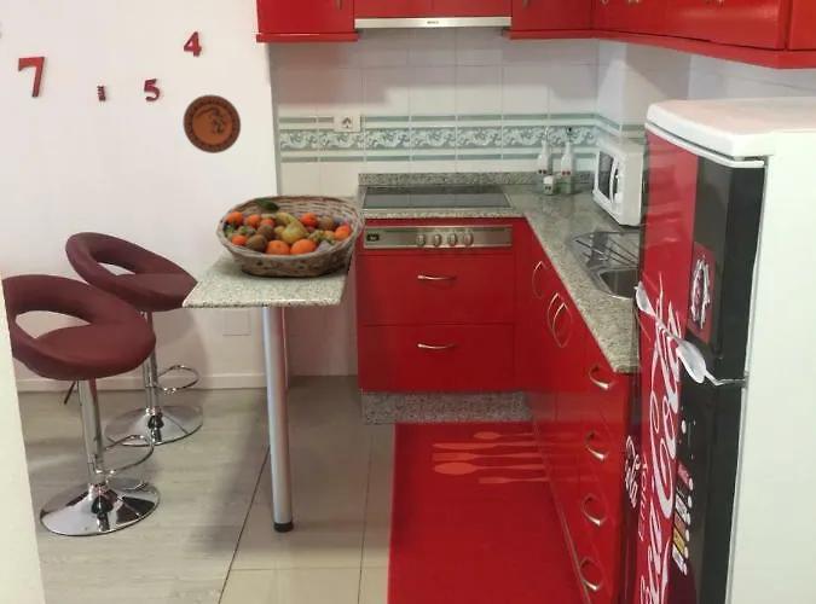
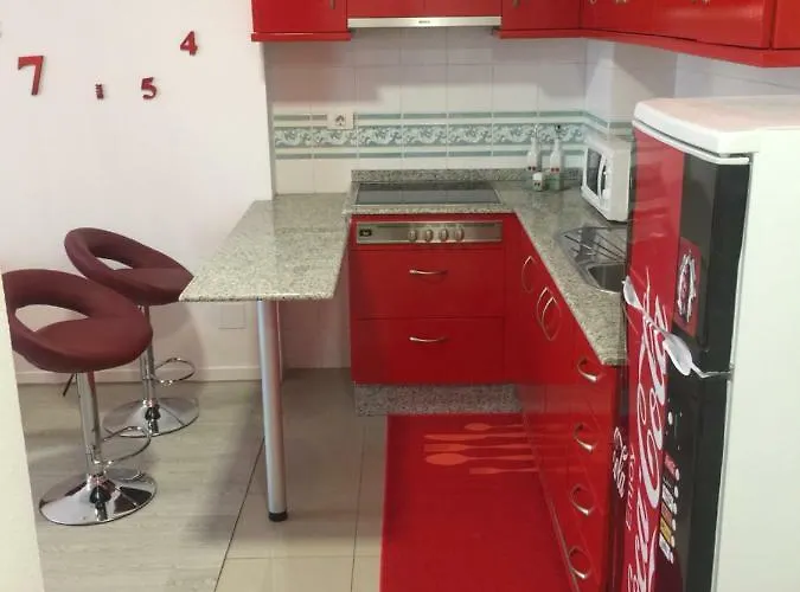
- fruit basket [215,193,366,278]
- decorative plate [183,94,242,155]
